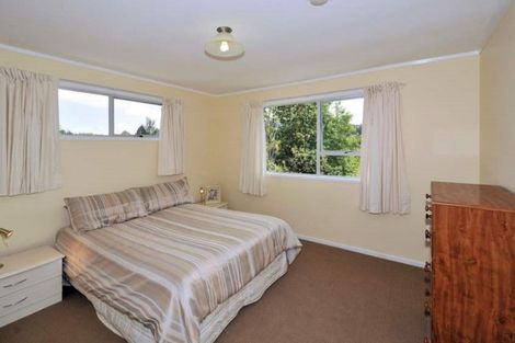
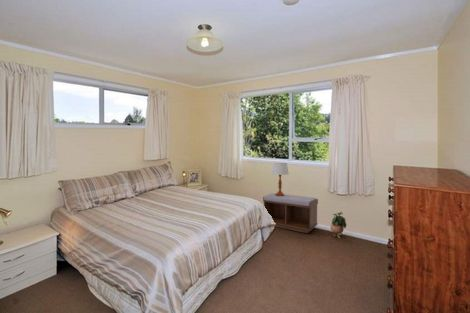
+ potted plant [330,211,348,239]
+ table lamp [271,162,290,196]
+ bench [262,192,319,234]
